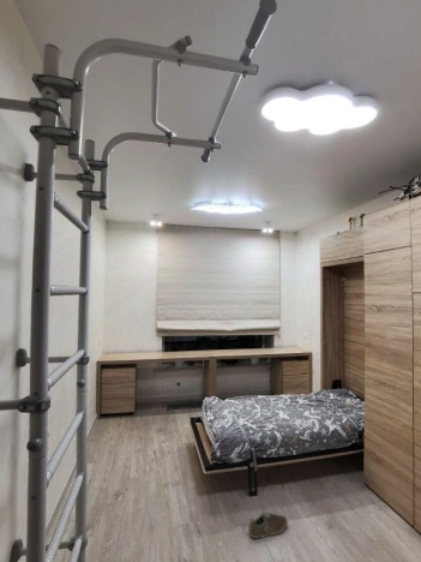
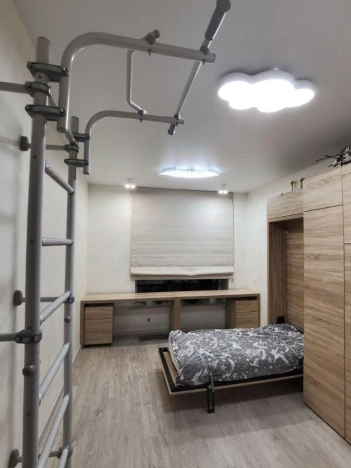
- sneaker [248,512,289,540]
